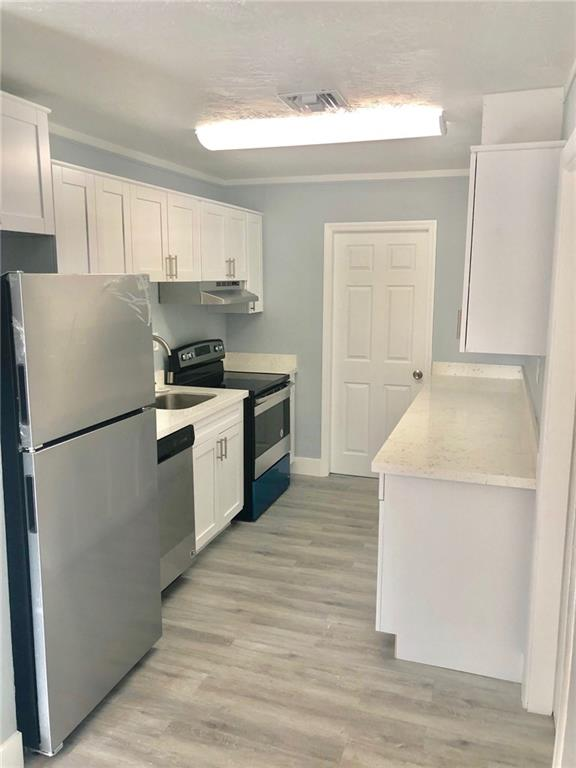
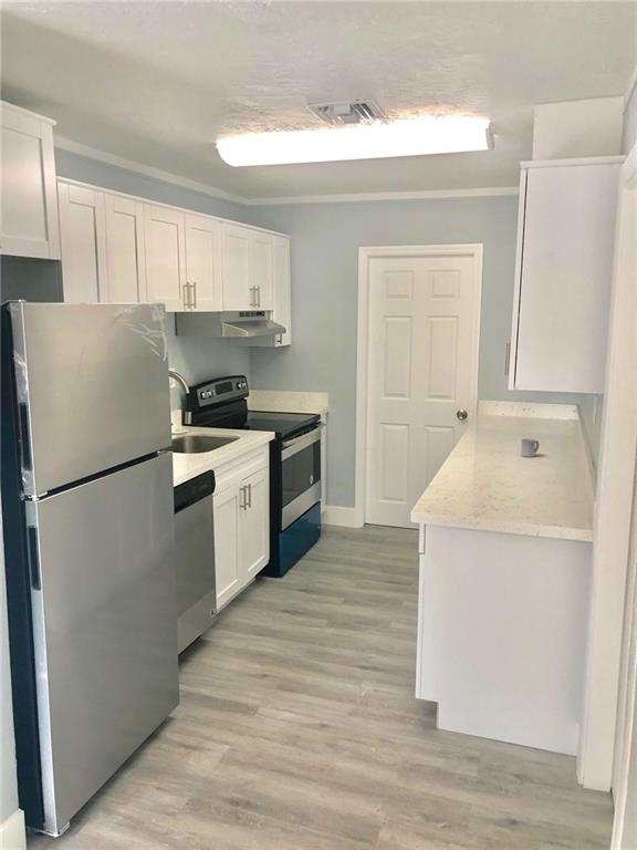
+ cup [520,438,540,458]
